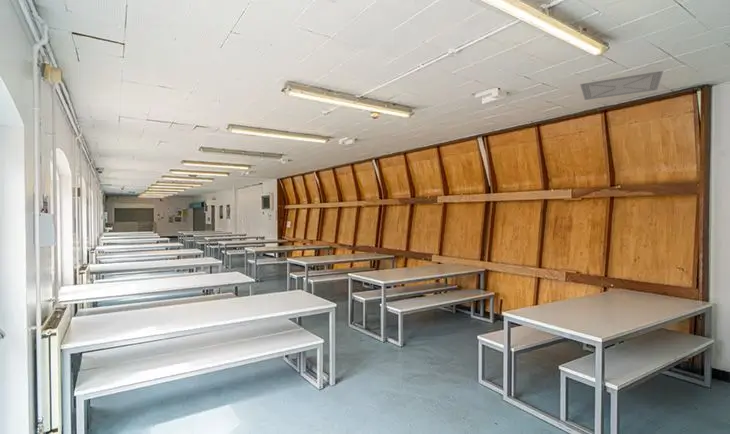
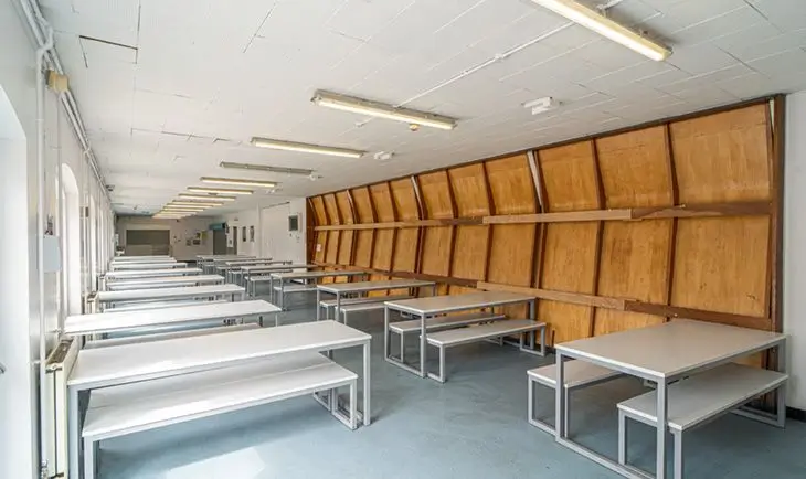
- ceiling vent [579,70,664,101]
